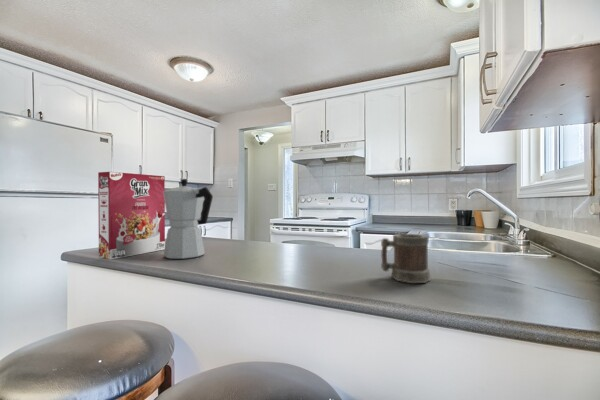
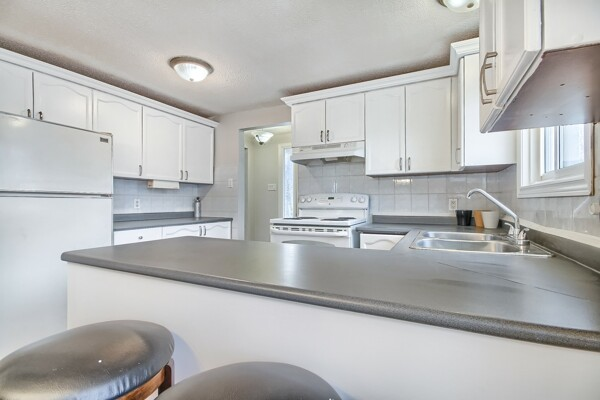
- cereal box [97,171,166,260]
- moka pot [162,178,214,260]
- mug [380,233,432,284]
